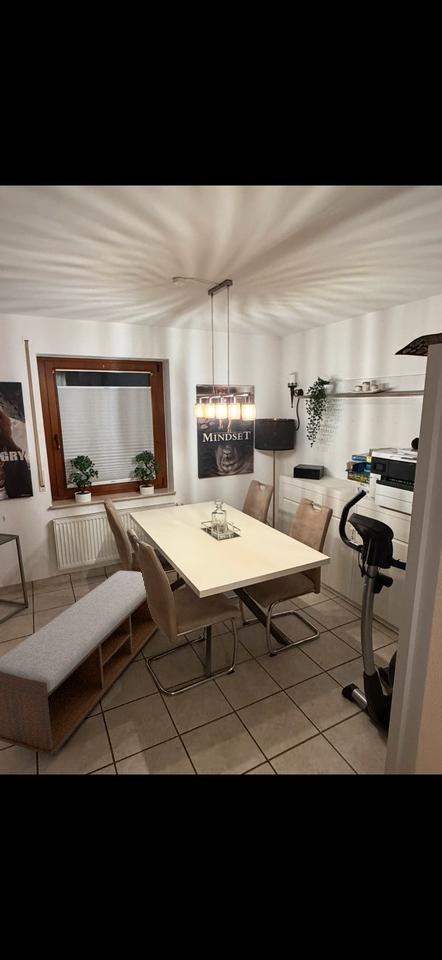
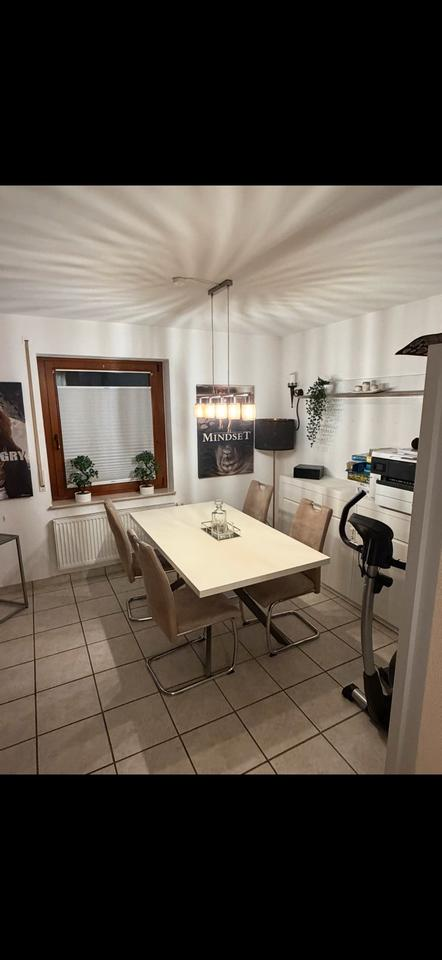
- bench [0,570,159,757]
